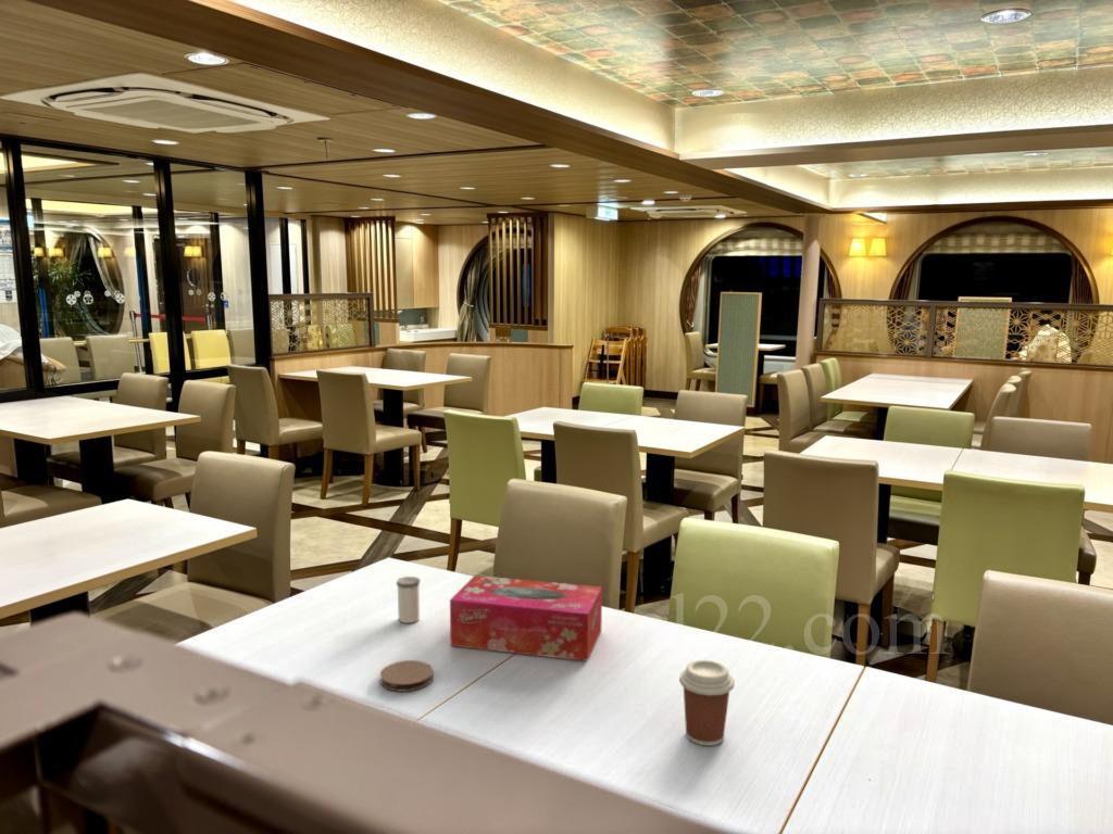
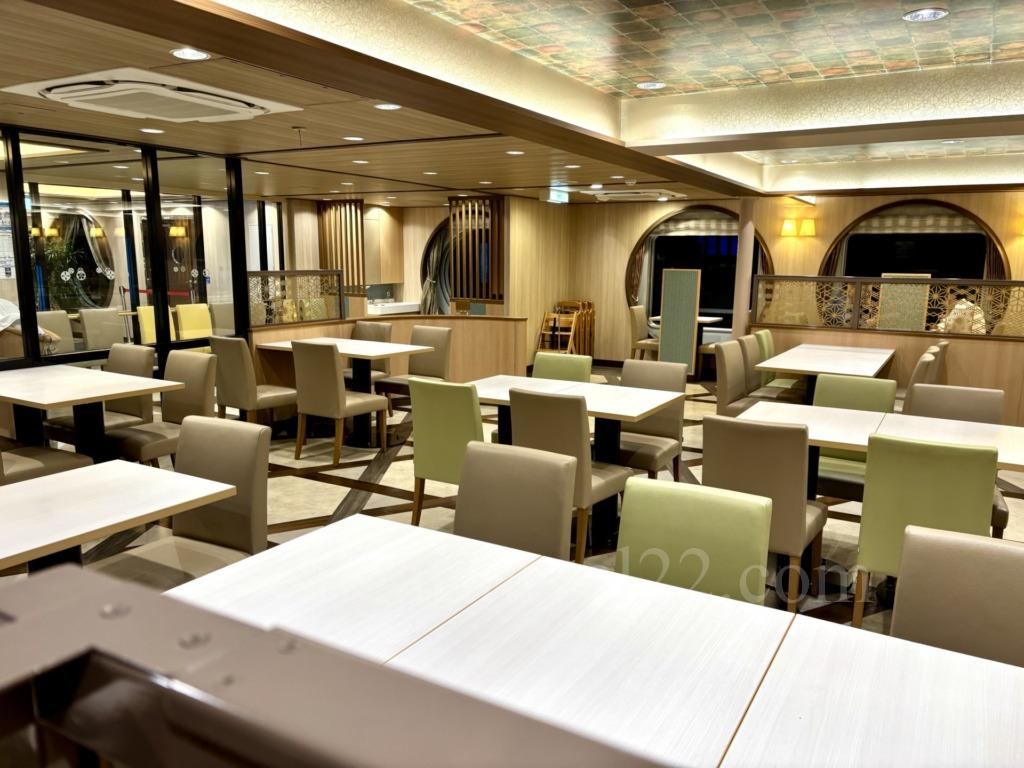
- tissue box [449,574,603,662]
- salt shaker [396,576,422,624]
- coffee cup [678,659,736,747]
- coaster [379,659,435,693]
